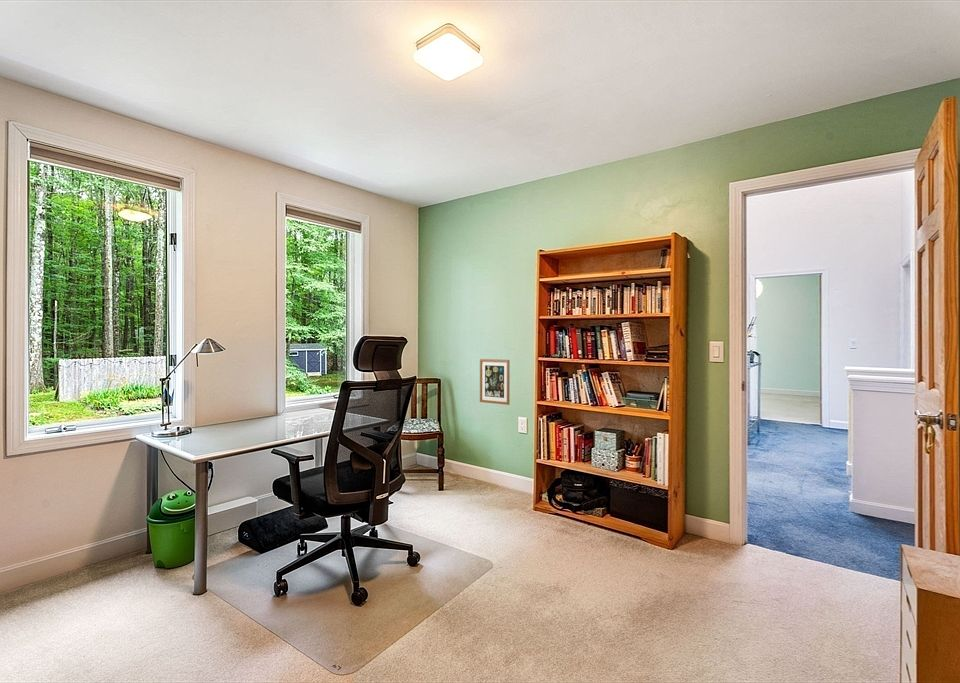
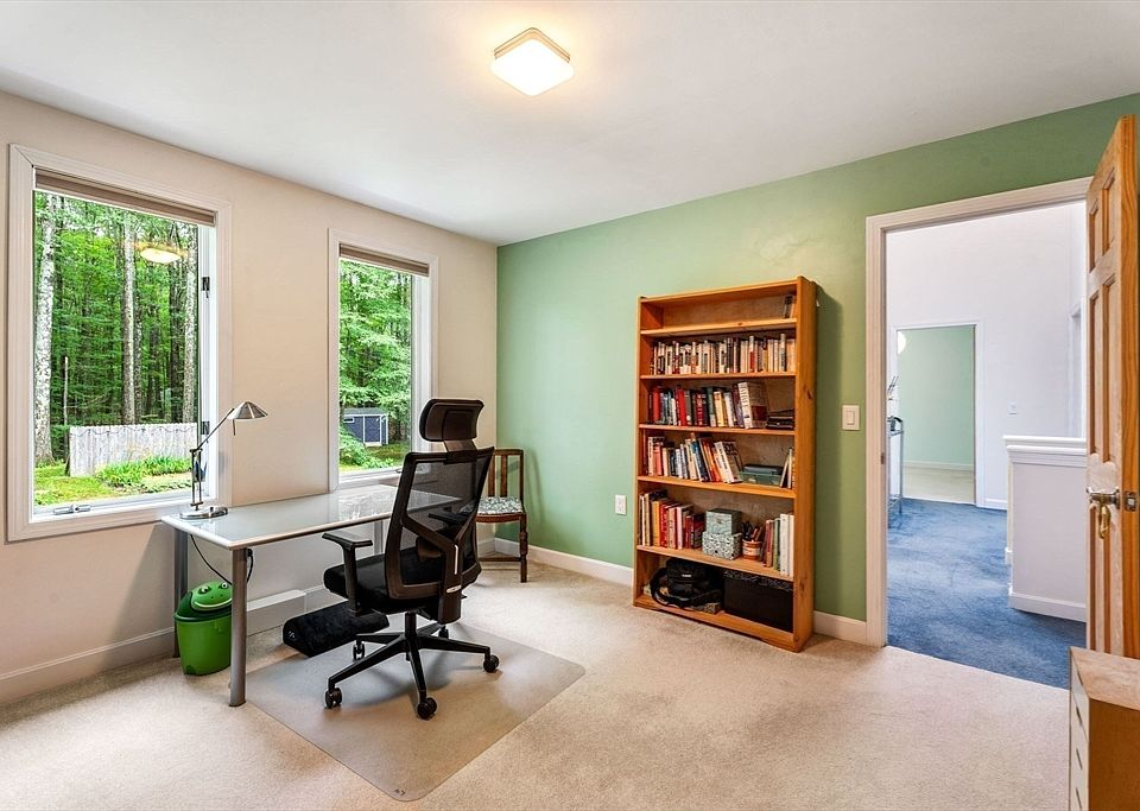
- wall art [479,358,511,406]
